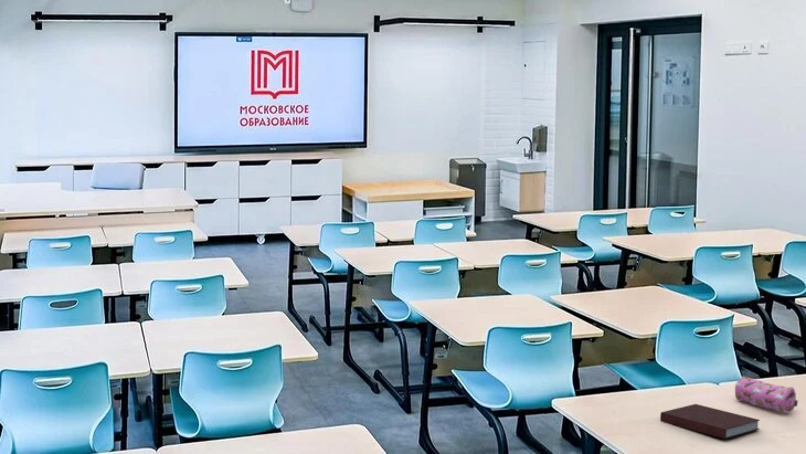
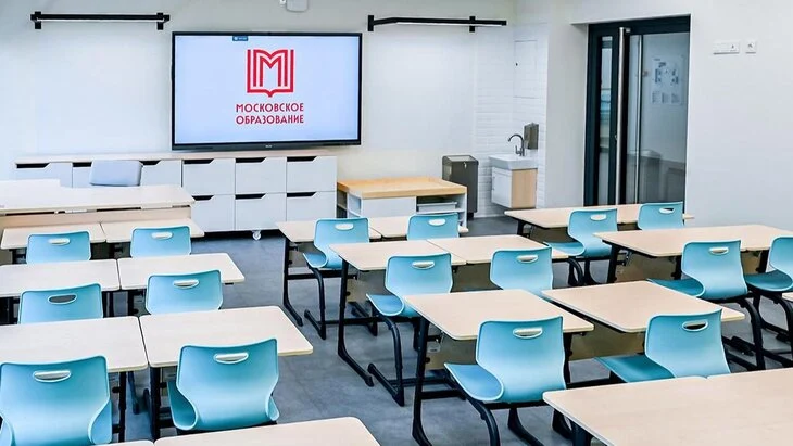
- pencil case [734,376,799,413]
- notebook [659,403,761,440]
